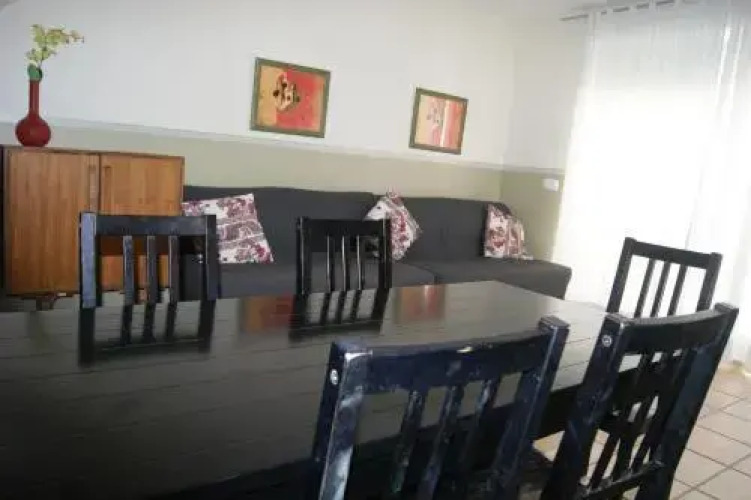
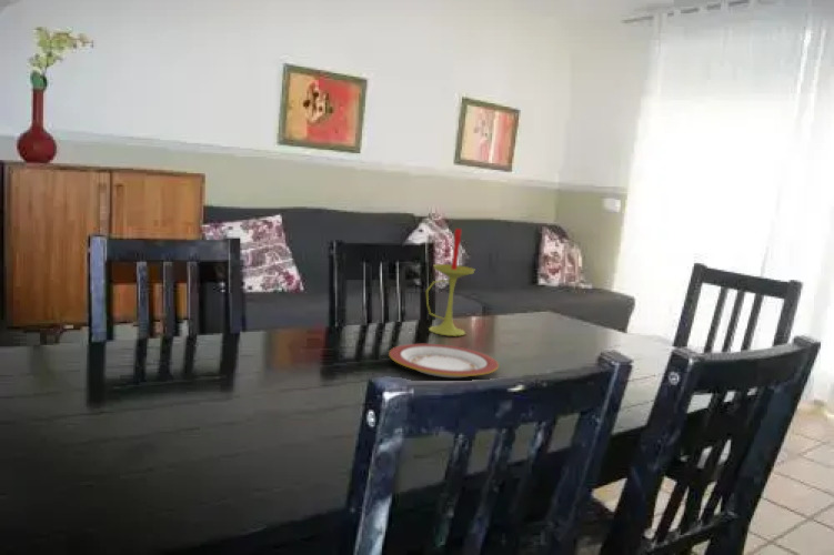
+ candle [425,228,475,337]
+ plate [388,343,500,379]
